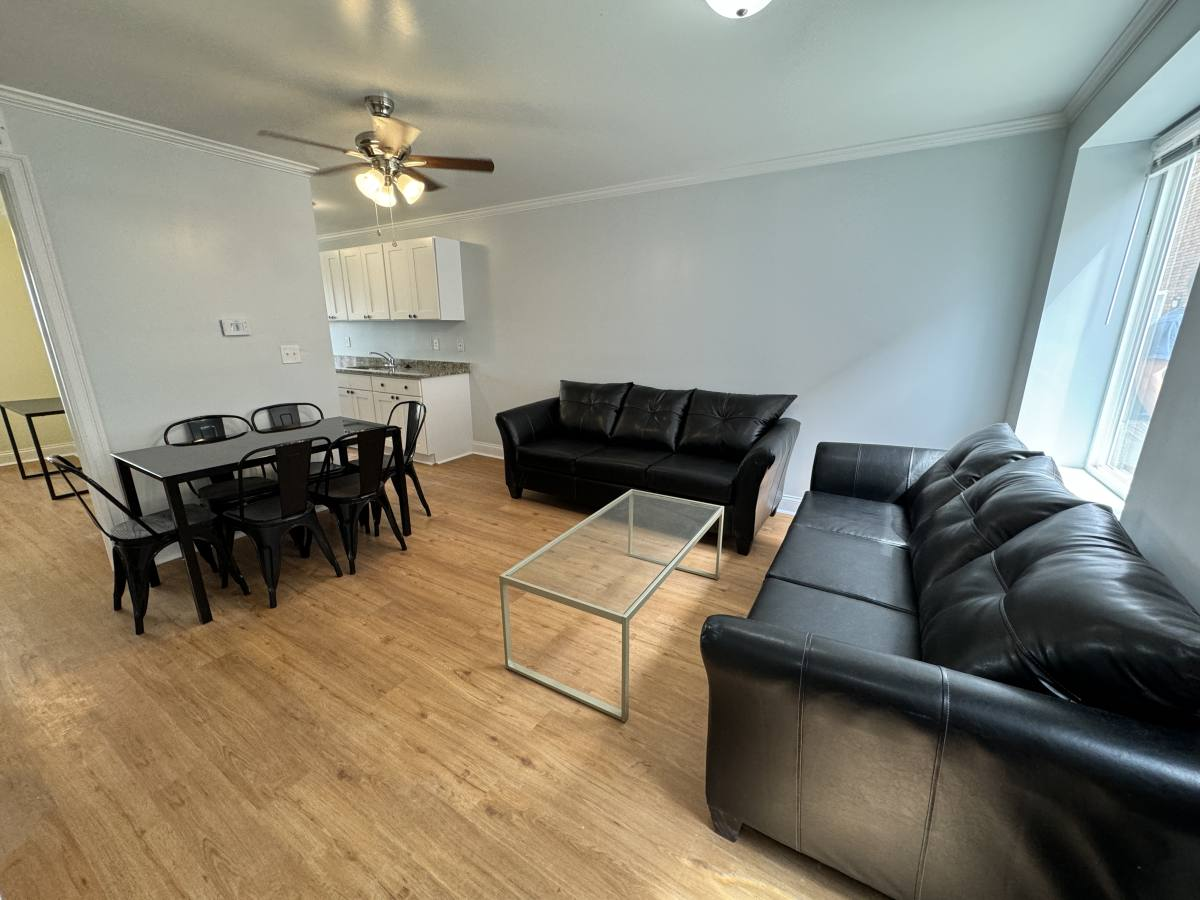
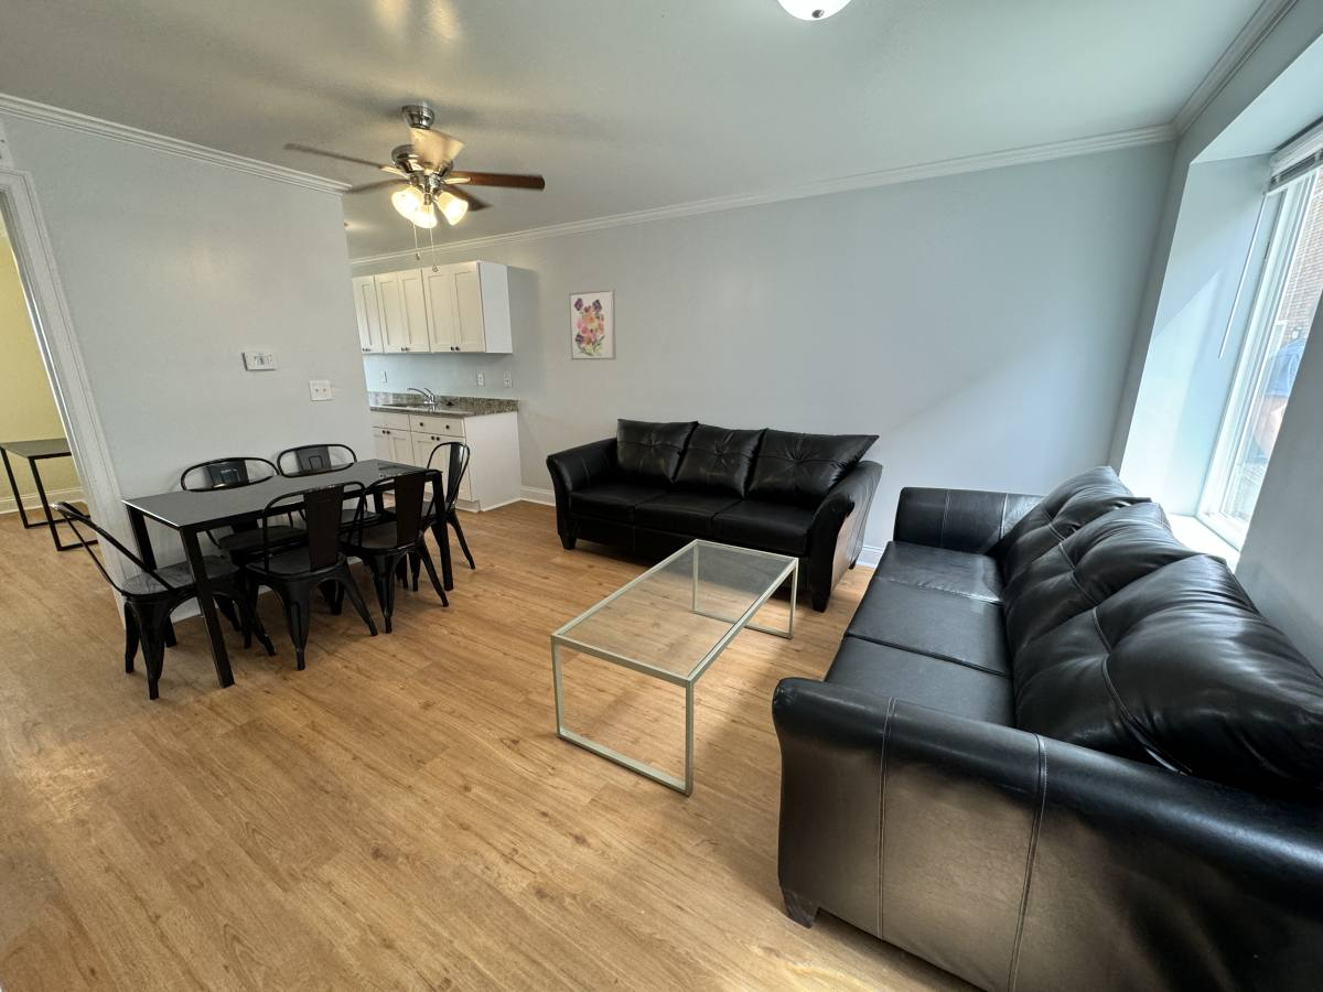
+ wall art [568,288,617,362]
